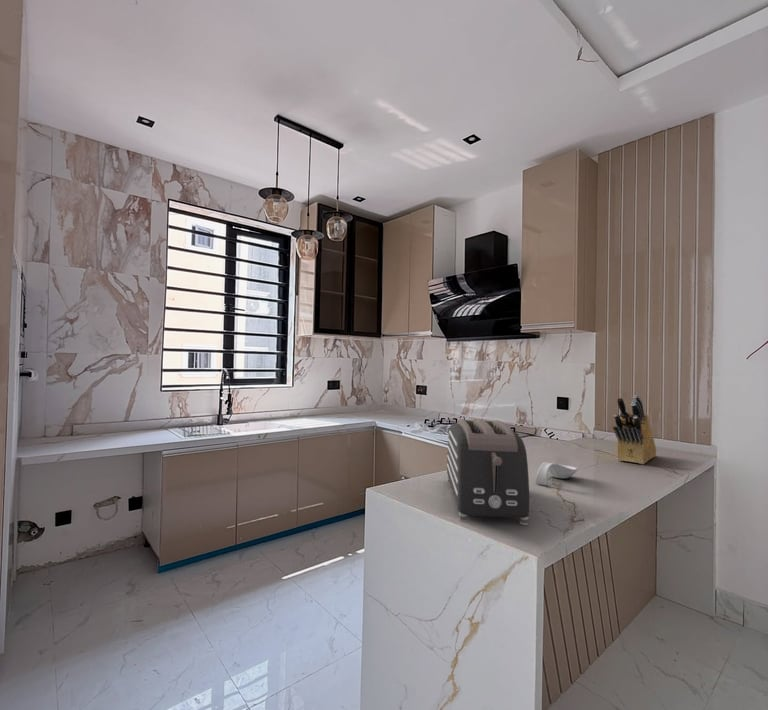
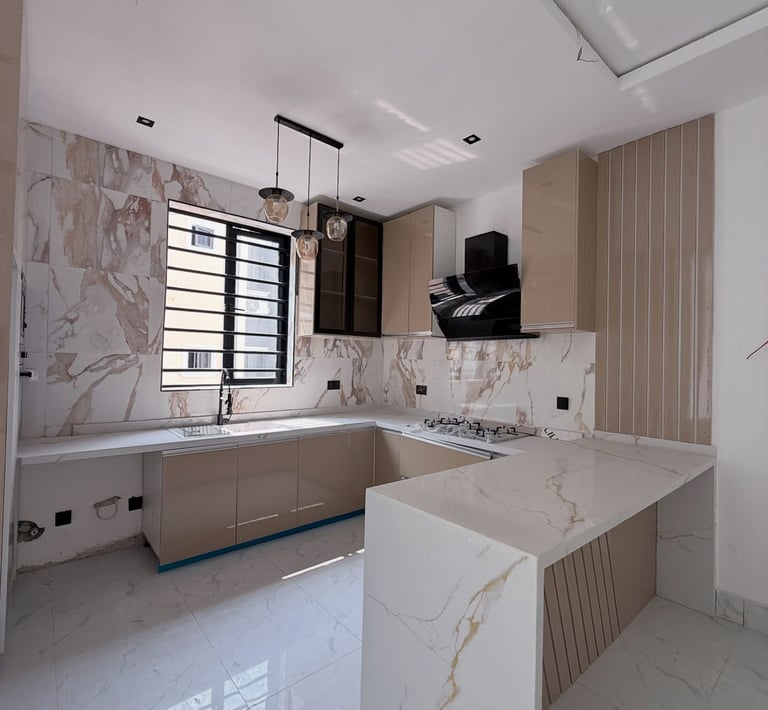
- toaster [446,418,530,526]
- spoon rest [534,461,578,486]
- knife block [612,394,657,465]
